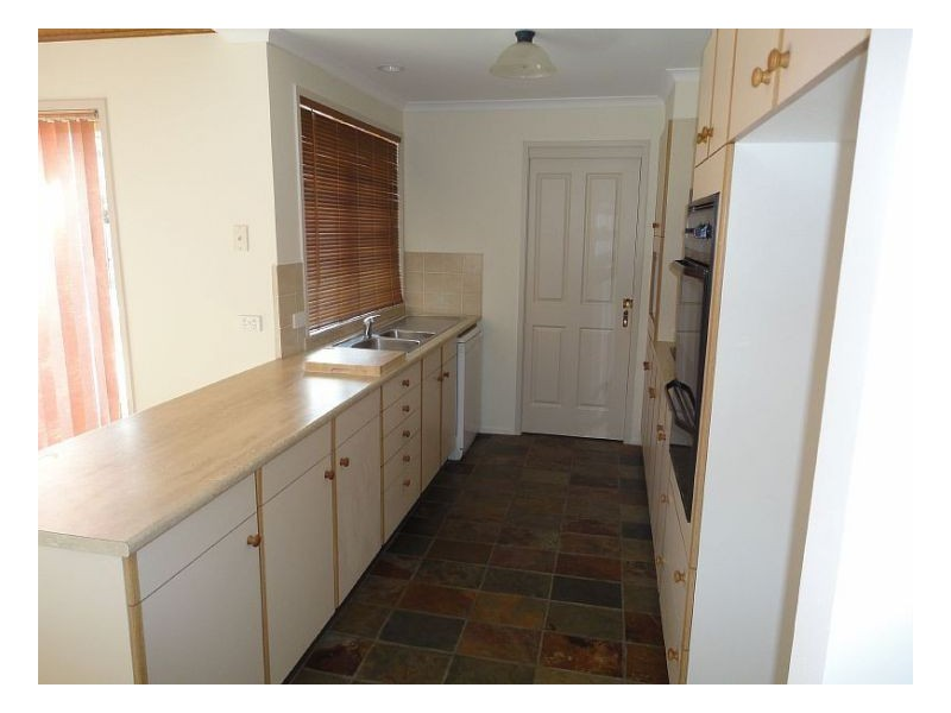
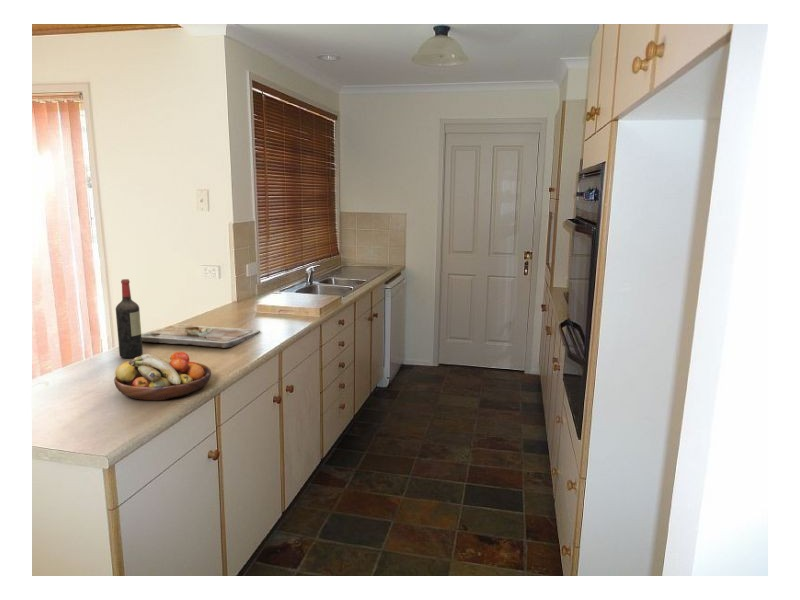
+ fruit bowl [113,350,212,401]
+ cutting board [141,323,261,349]
+ wine bottle [115,278,144,359]
